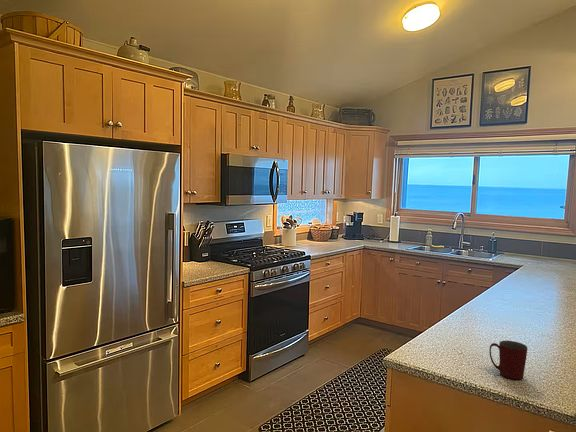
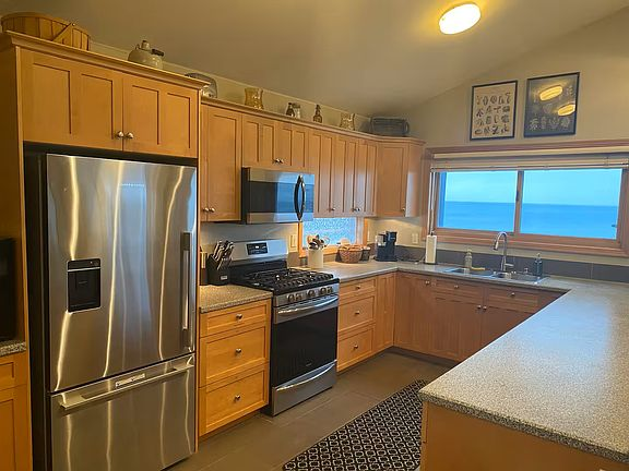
- mug [488,340,528,380]
